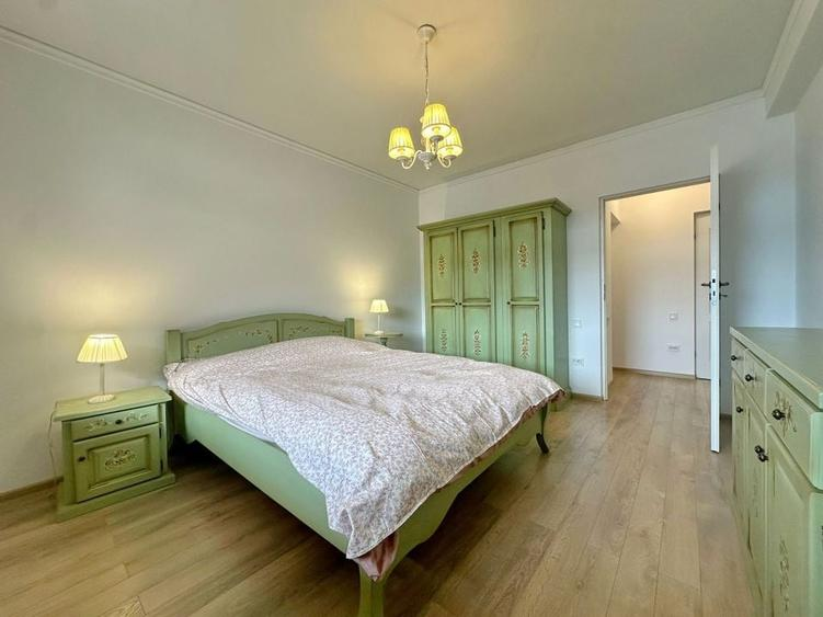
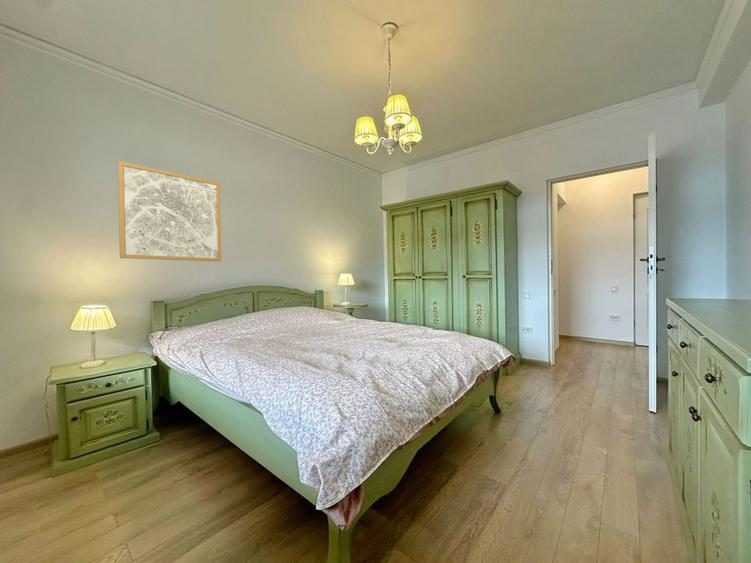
+ wall art [117,160,222,262]
